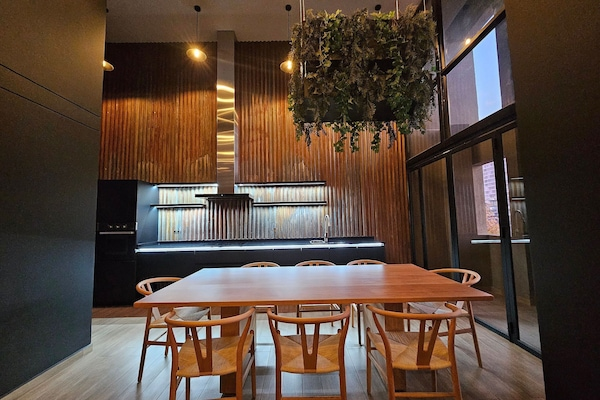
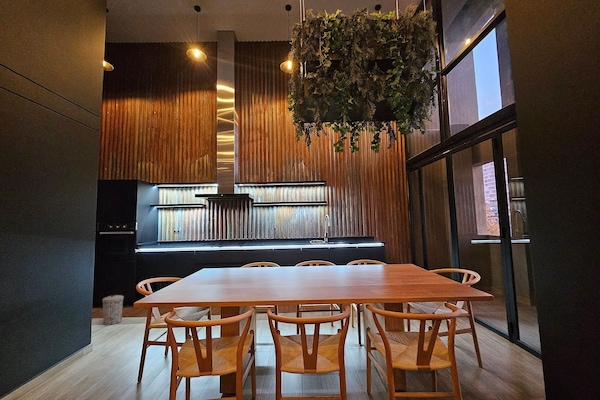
+ trash can [101,294,125,326]
